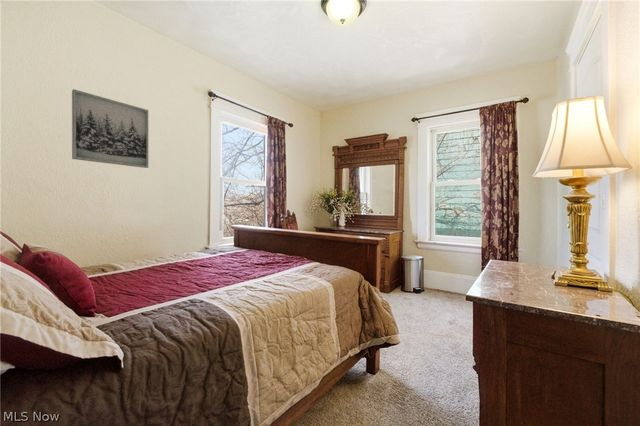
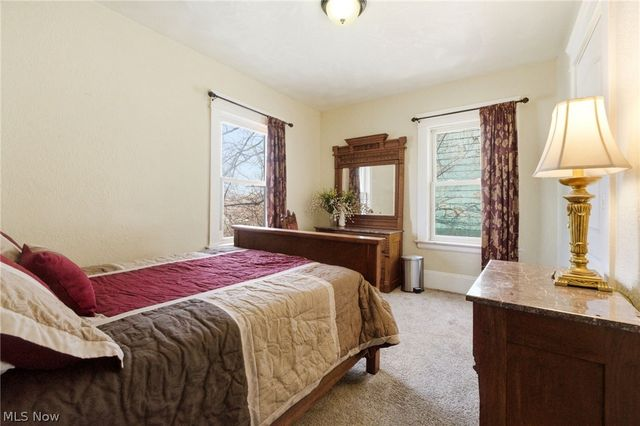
- wall art [71,88,149,169]
